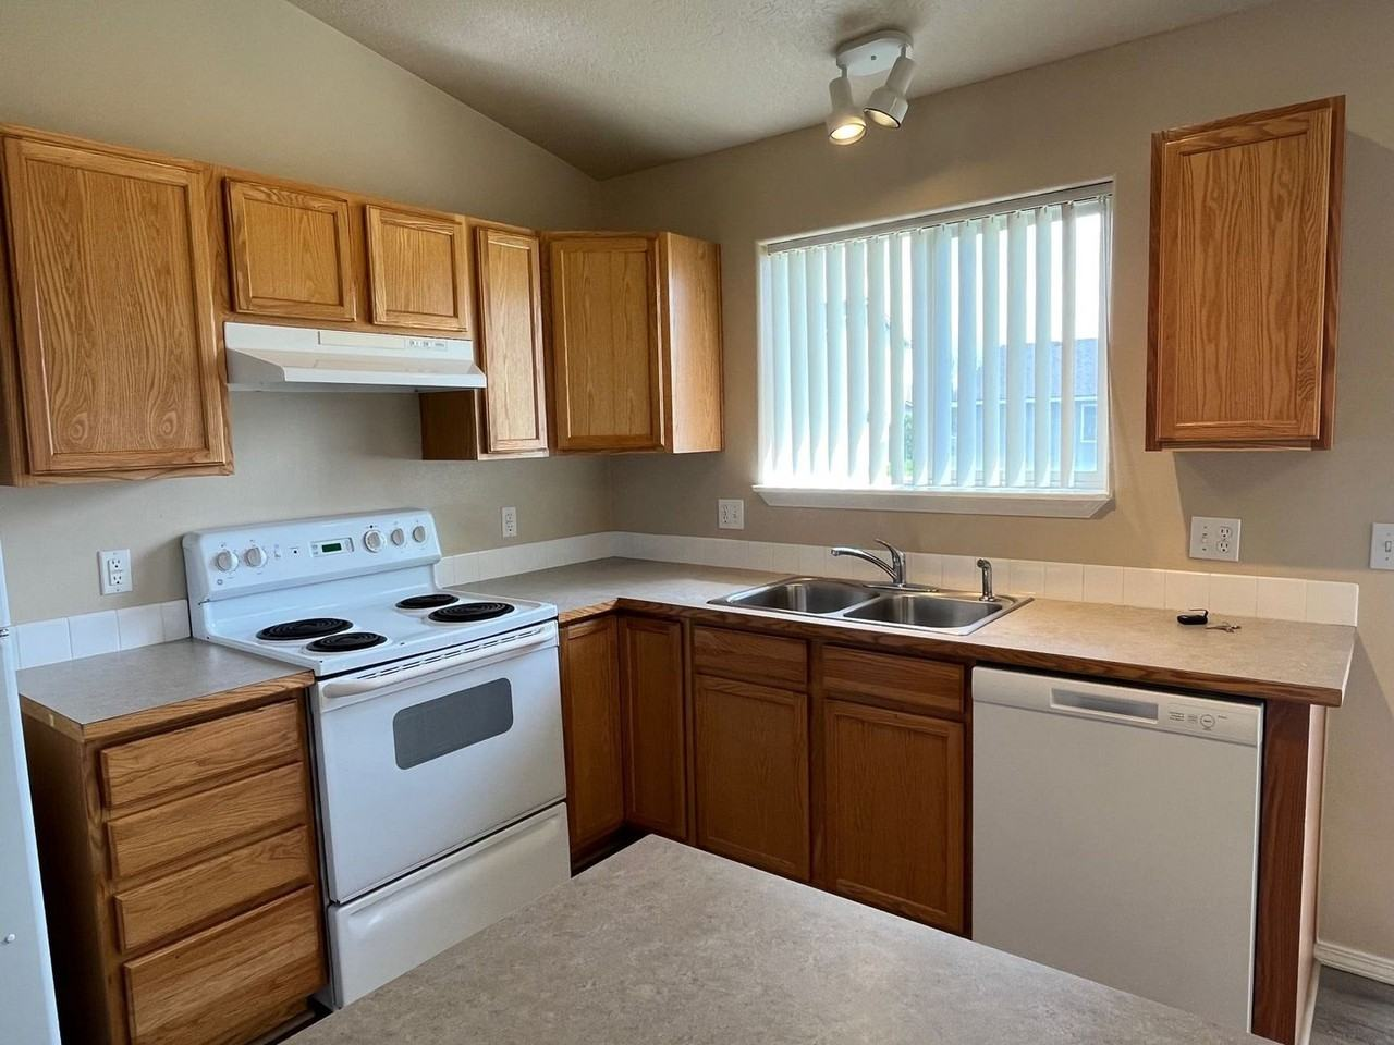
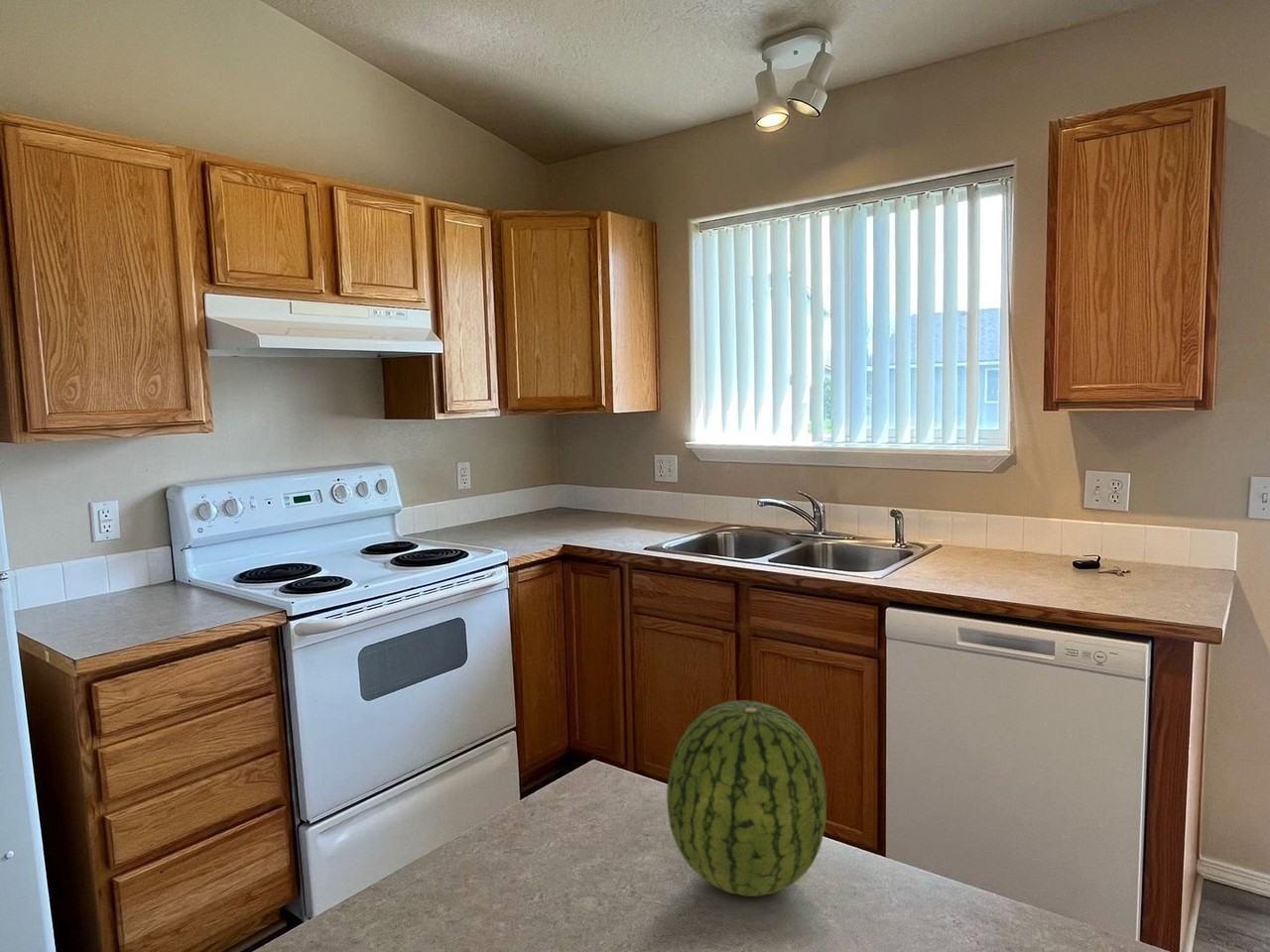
+ fruit [666,699,827,897]
